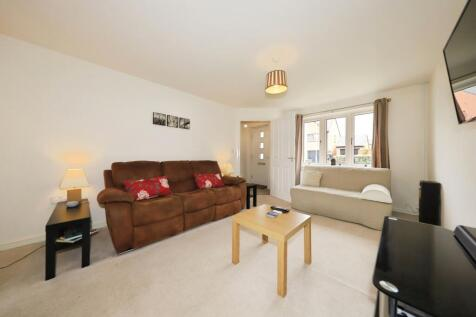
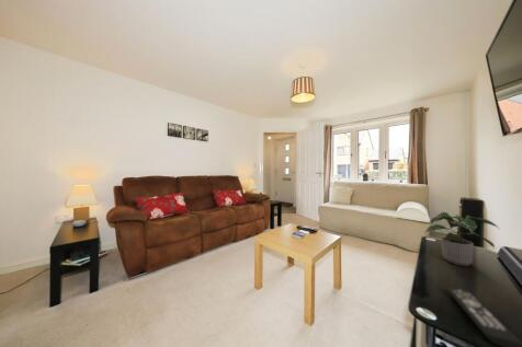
+ remote control [446,286,522,347]
+ potted plant [424,211,500,267]
